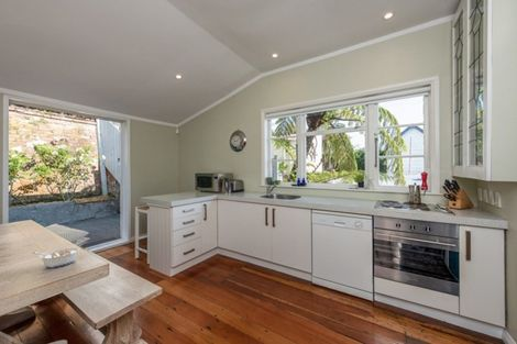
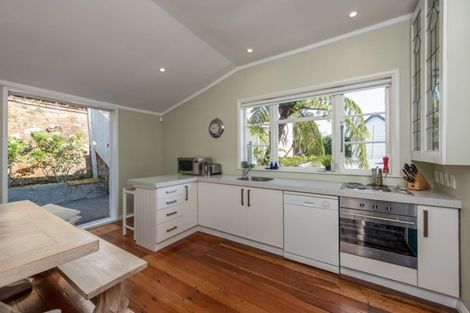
- legume [32,246,81,269]
